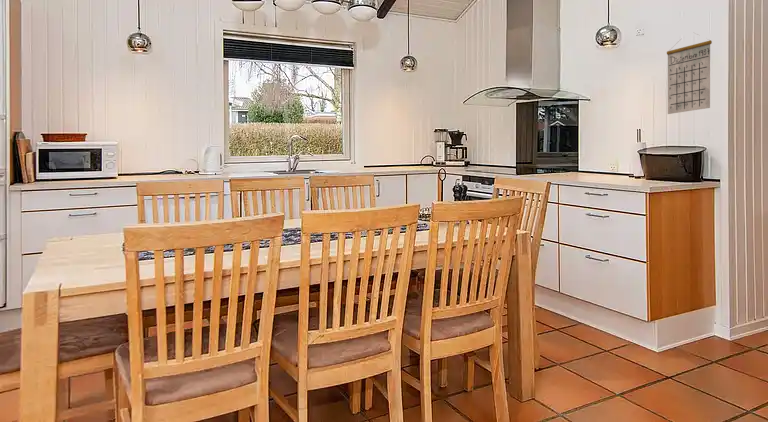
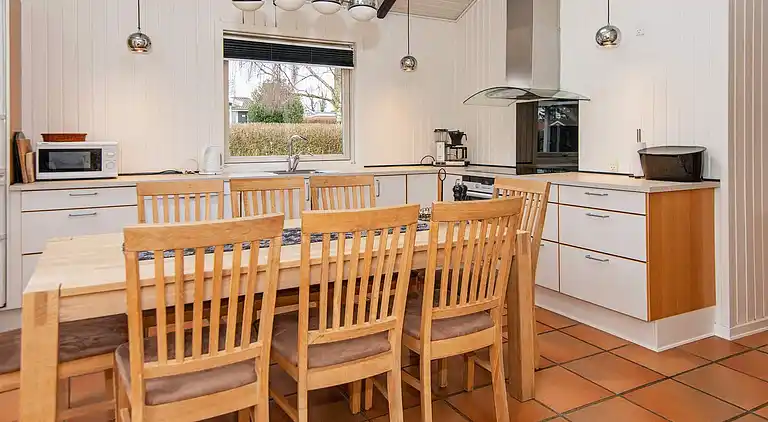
- calendar [666,32,713,115]
